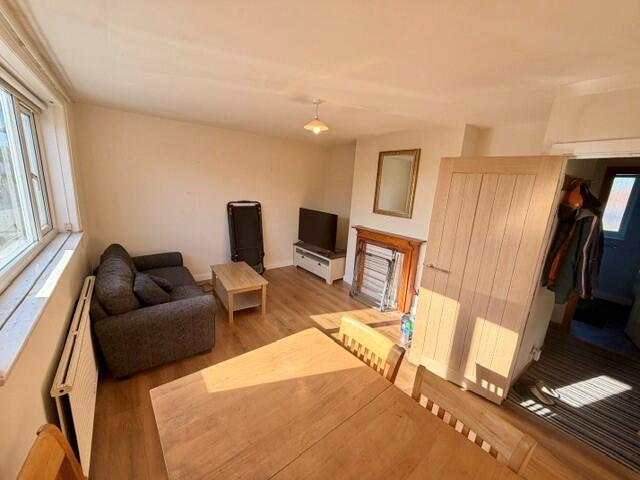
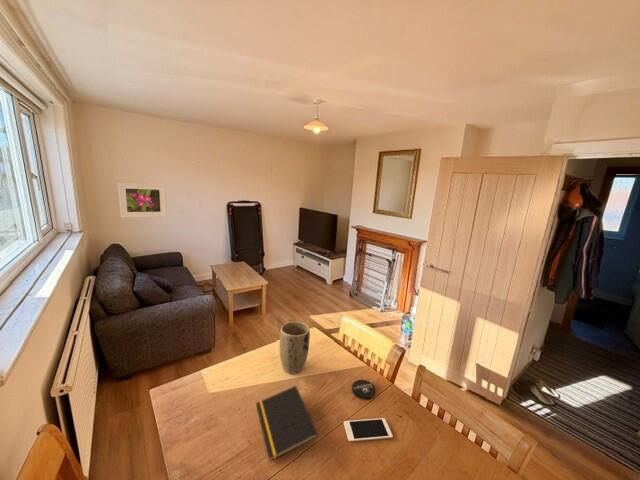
+ notepad [255,385,319,462]
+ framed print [117,181,168,219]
+ coaster [351,379,377,401]
+ cell phone [343,417,394,443]
+ plant pot [279,321,311,375]
